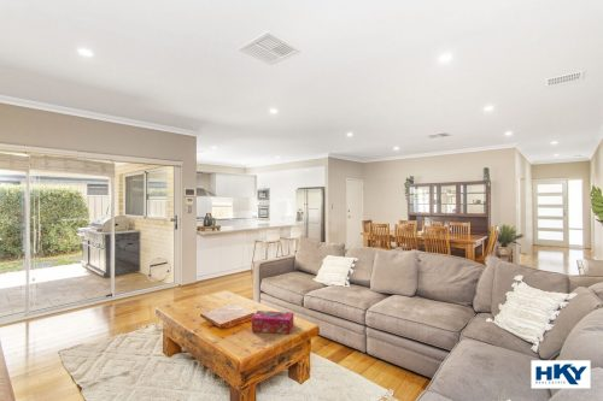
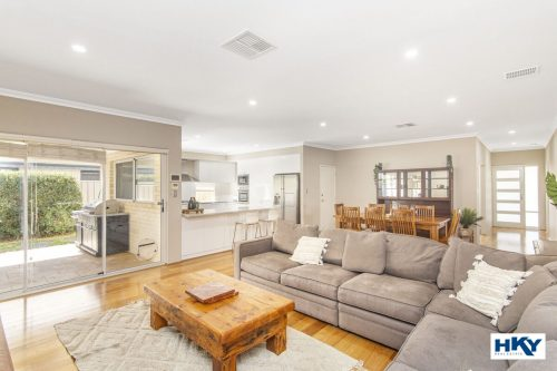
- tissue box [251,309,294,335]
